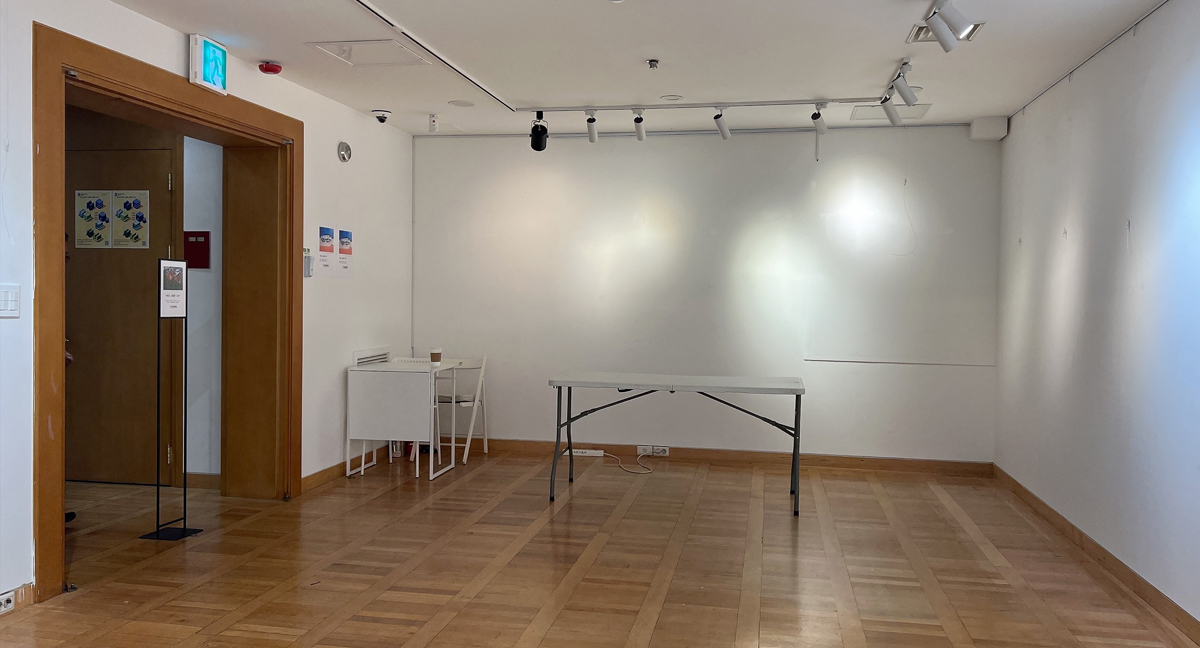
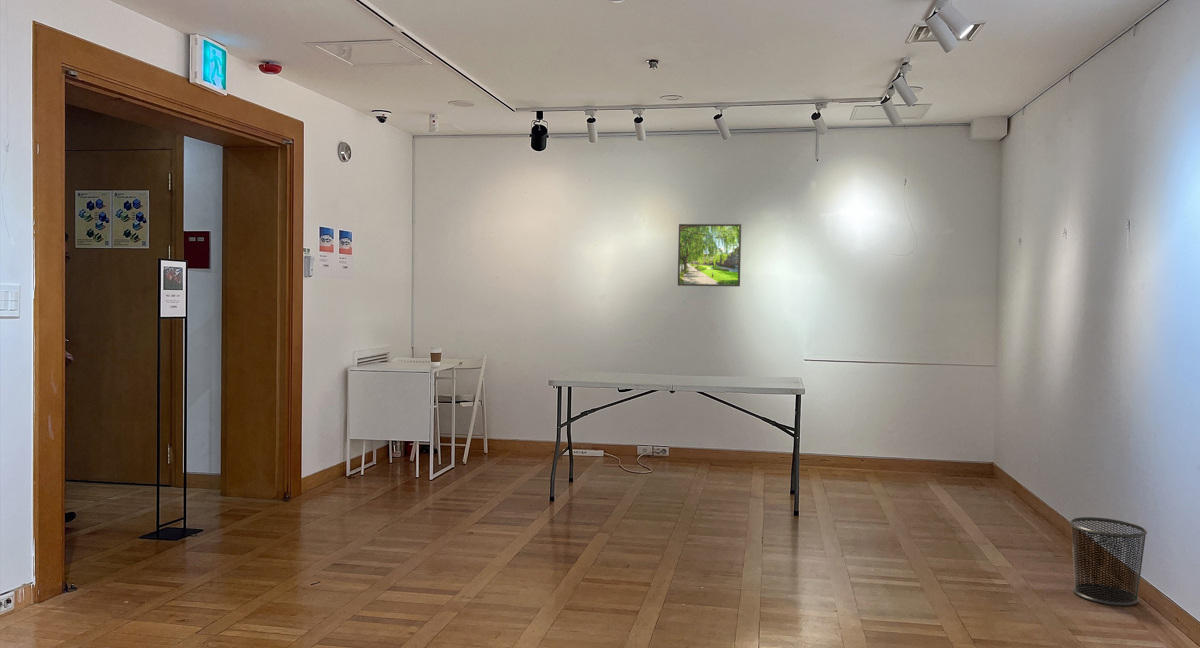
+ waste bin [1069,516,1148,607]
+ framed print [677,223,742,287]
